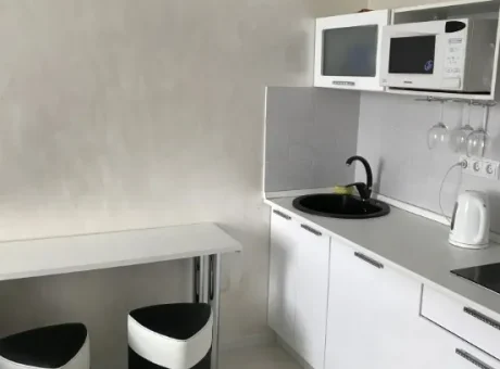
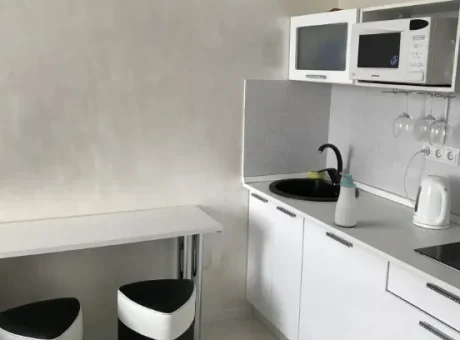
+ soap bottle [334,173,358,228]
